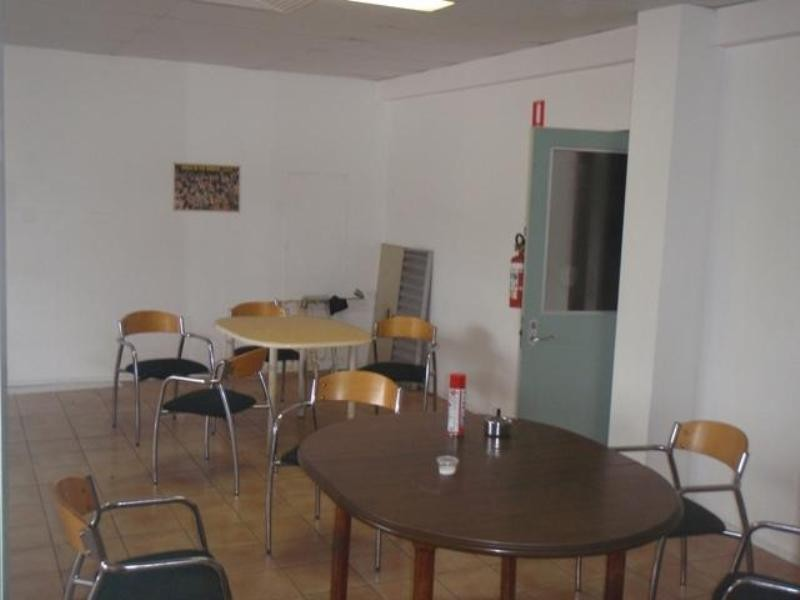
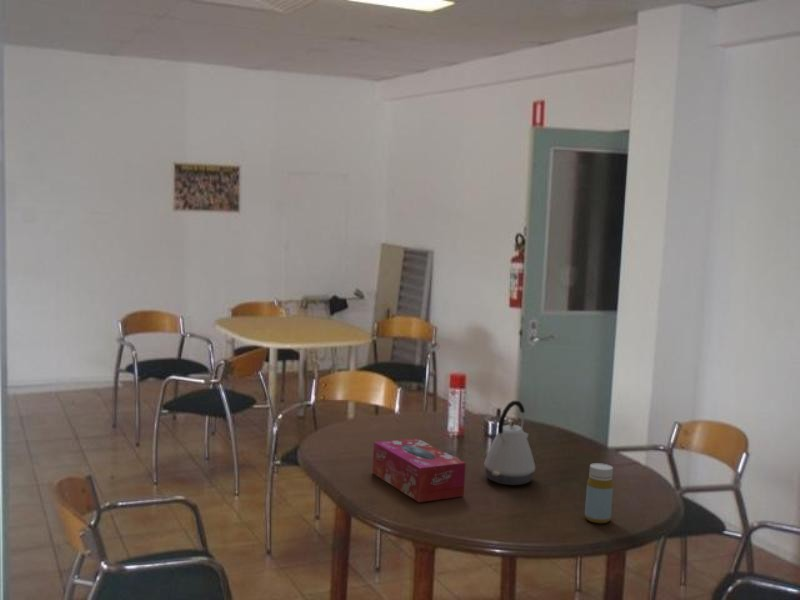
+ kettle [483,400,536,486]
+ bottle [584,462,614,524]
+ tissue box [372,437,467,503]
